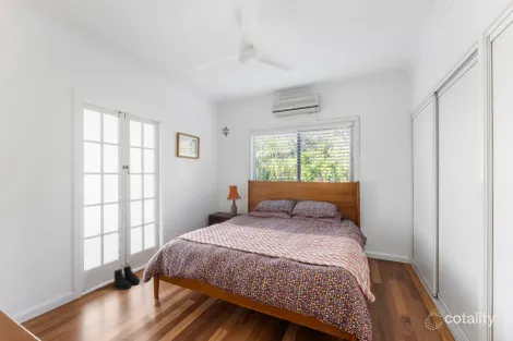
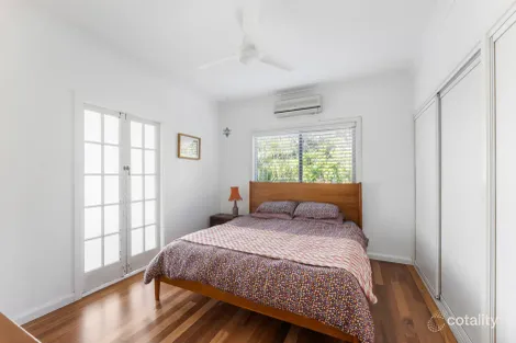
- boots [112,265,141,291]
